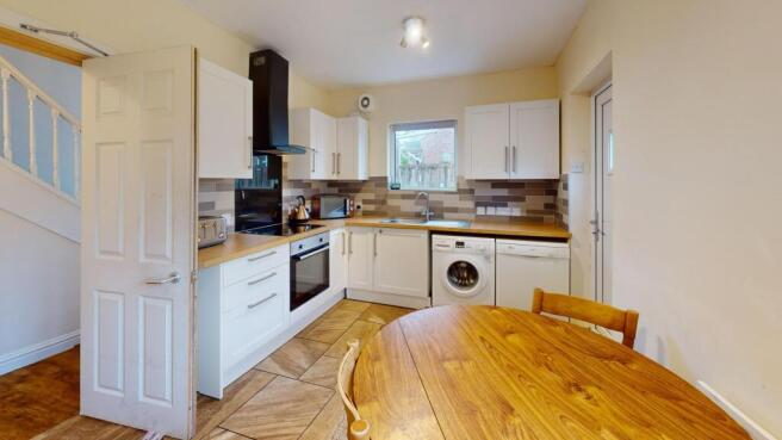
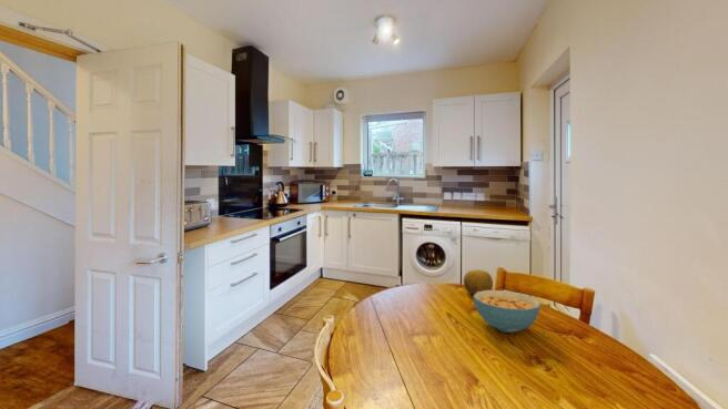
+ fruit [463,268,494,296]
+ cereal bowl [473,289,542,334]
